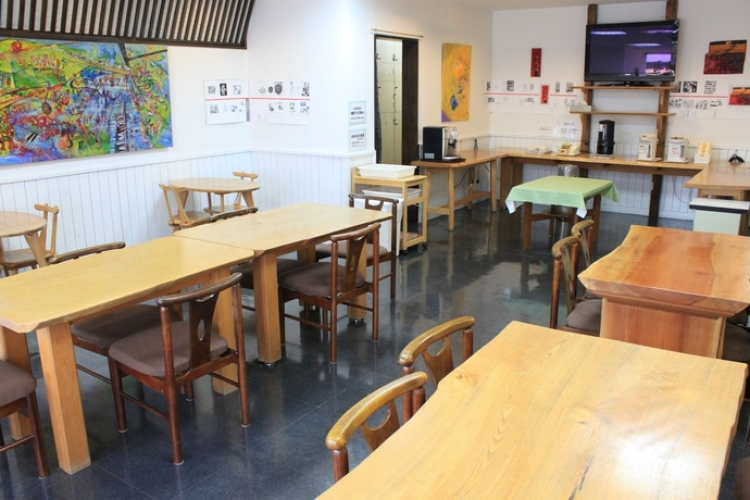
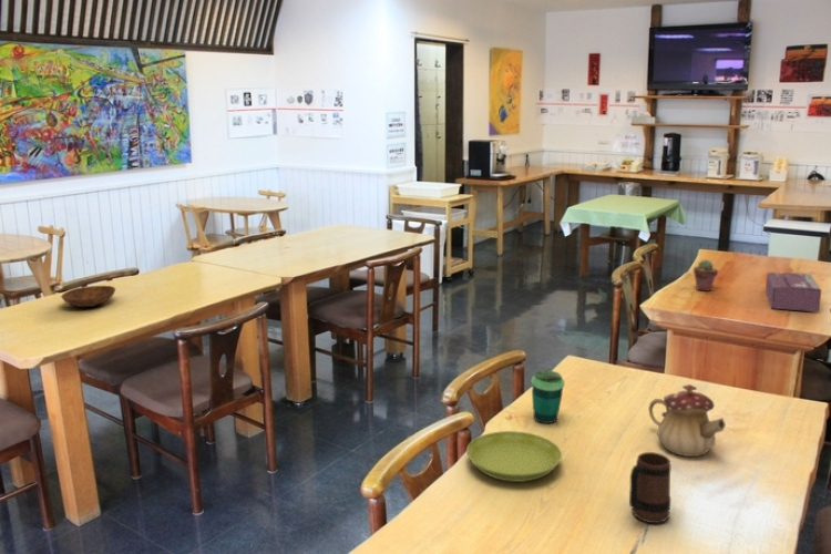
+ potted succulent [693,258,719,293]
+ tissue box [765,271,822,312]
+ mug [628,451,671,524]
+ teapot [647,383,727,458]
+ saucer [465,430,563,483]
+ bowl [60,285,116,308]
+ cup [530,370,566,424]
